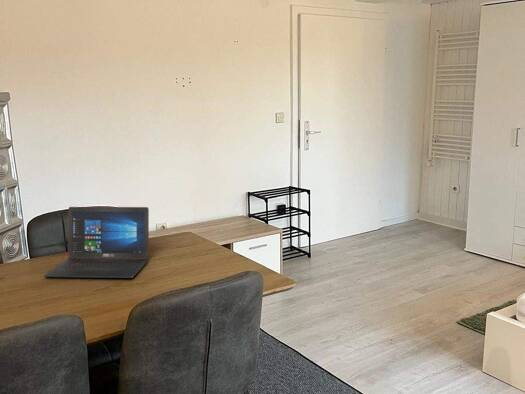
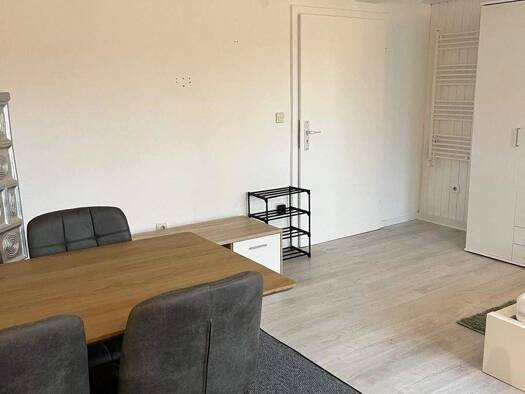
- laptop [43,206,150,279]
